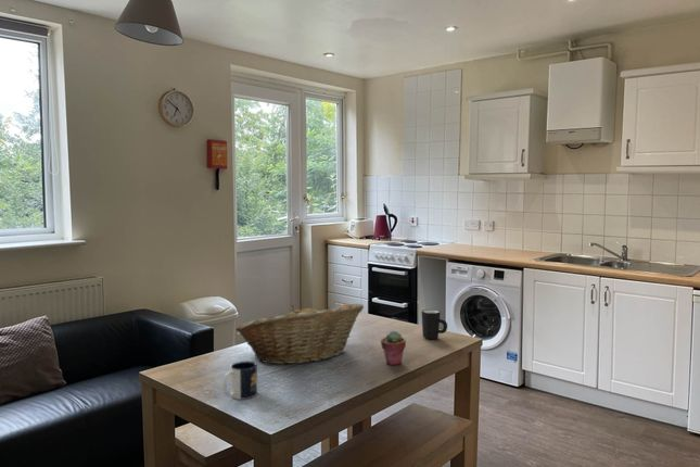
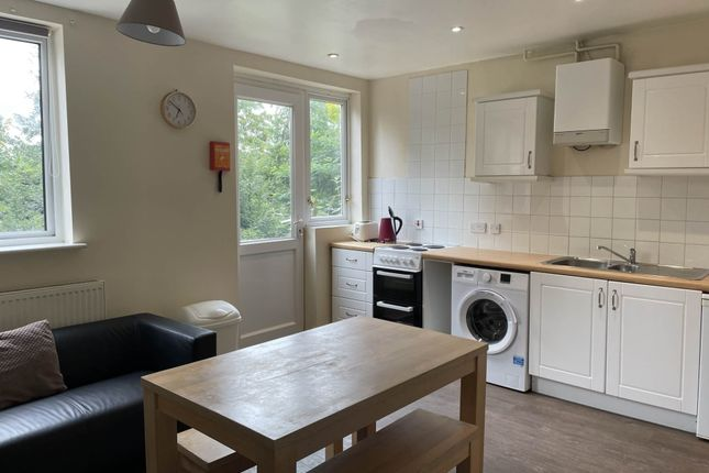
- fruit basket [234,302,365,365]
- mug [421,308,448,340]
- potted succulent [380,330,407,366]
- mug [221,361,258,401]
